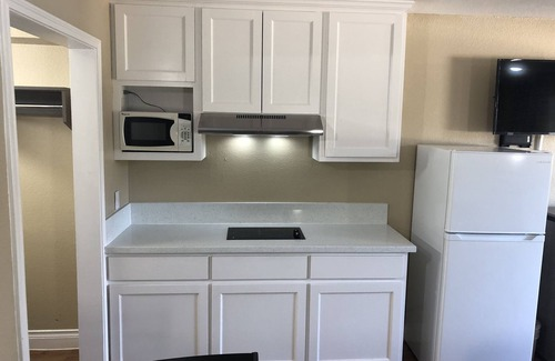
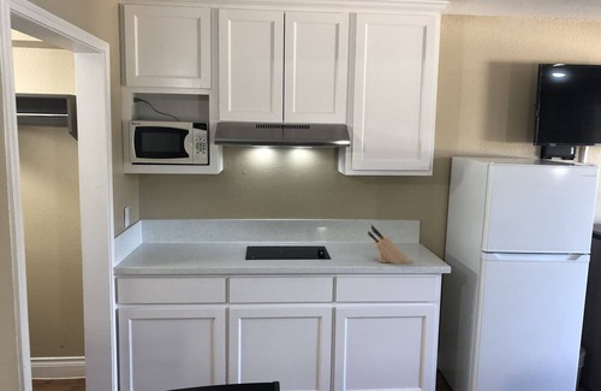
+ knife block [367,224,413,265]
